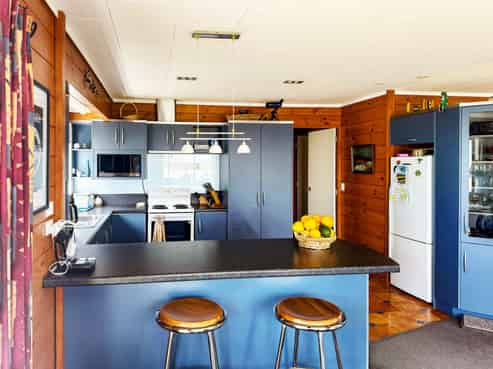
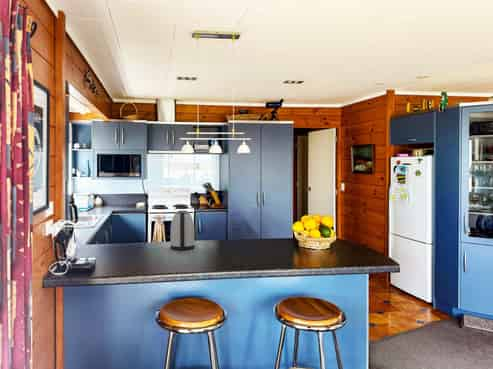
+ kettle [170,210,196,251]
